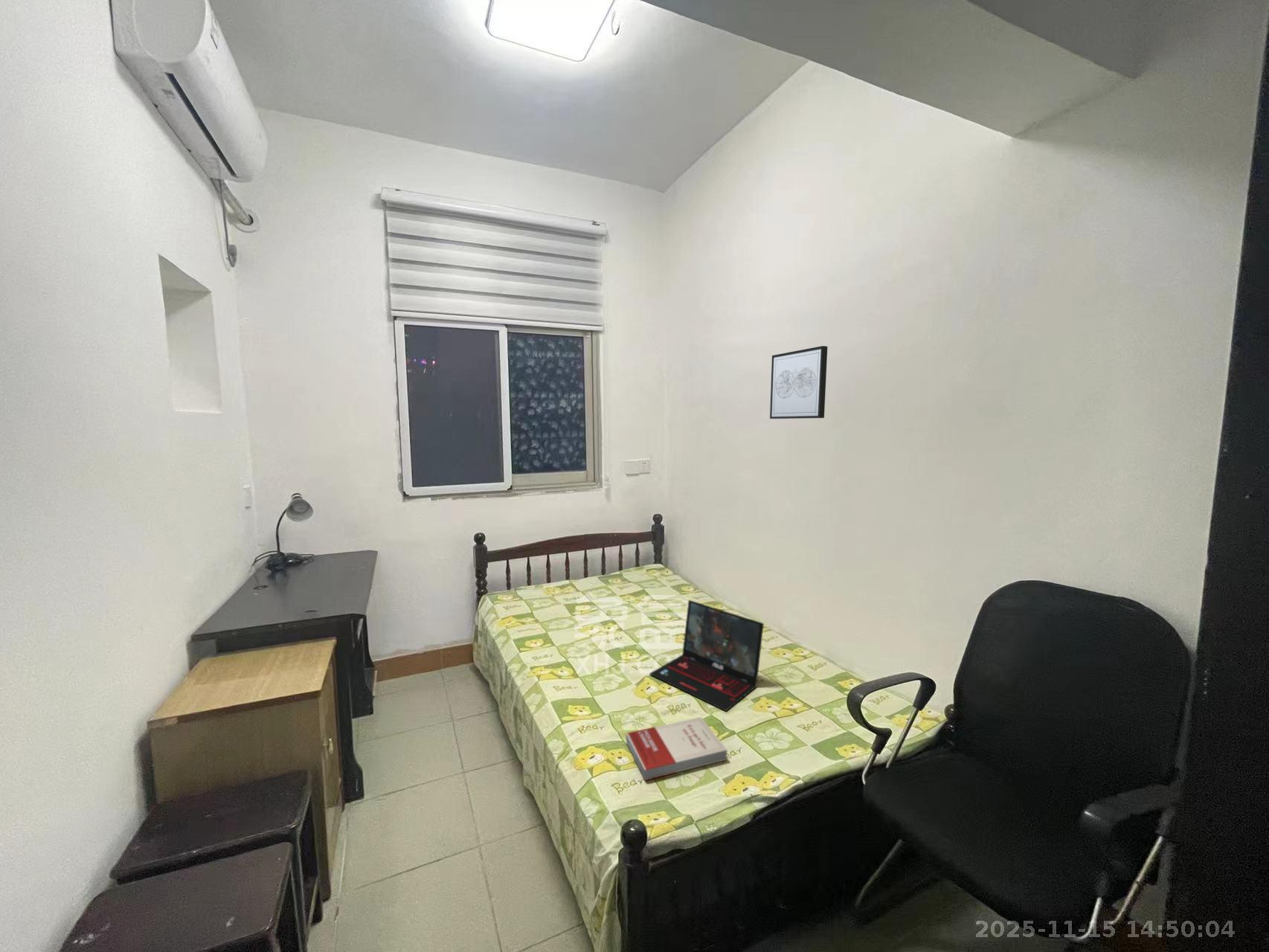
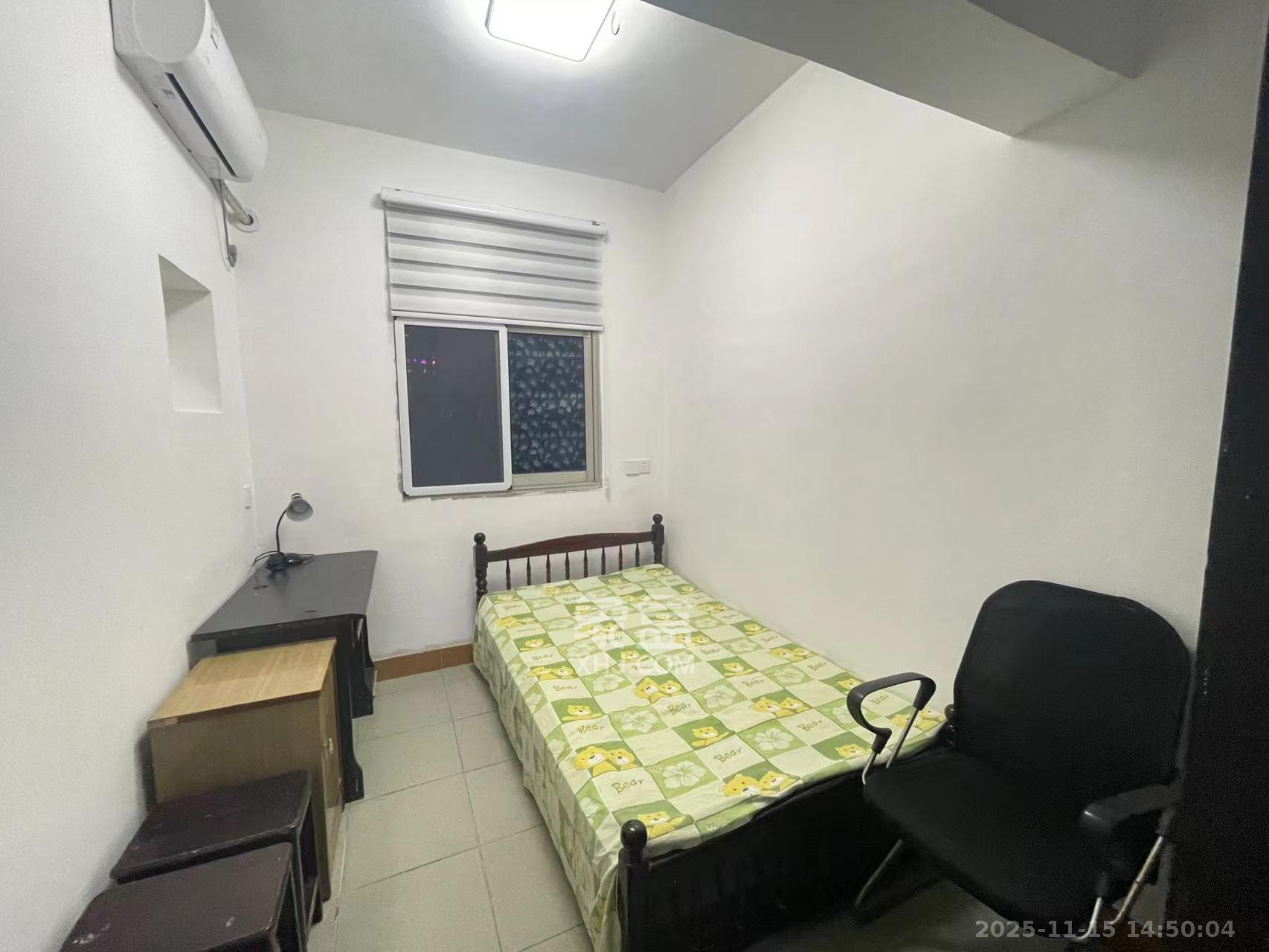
- laptop [649,599,765,712]
- wall art [769,345,829,419]
- book [625,716,728,781]
